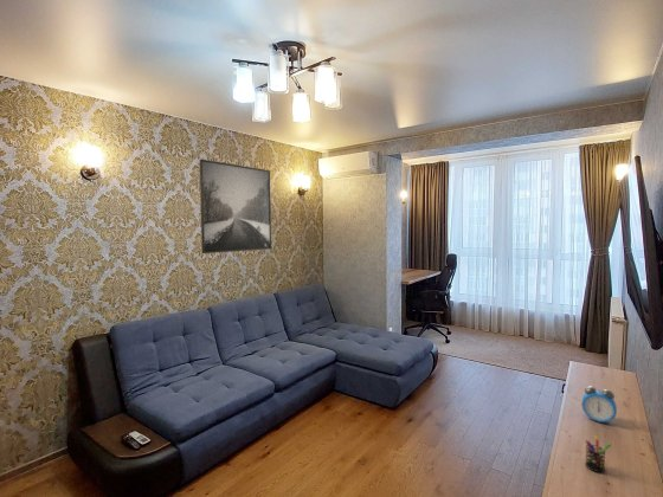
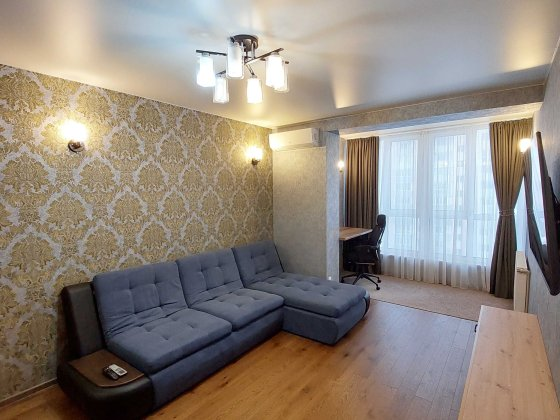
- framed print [199,159,272,254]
- alarm clock [580,386,618,425]
- pen holder [584,433,612,473]
